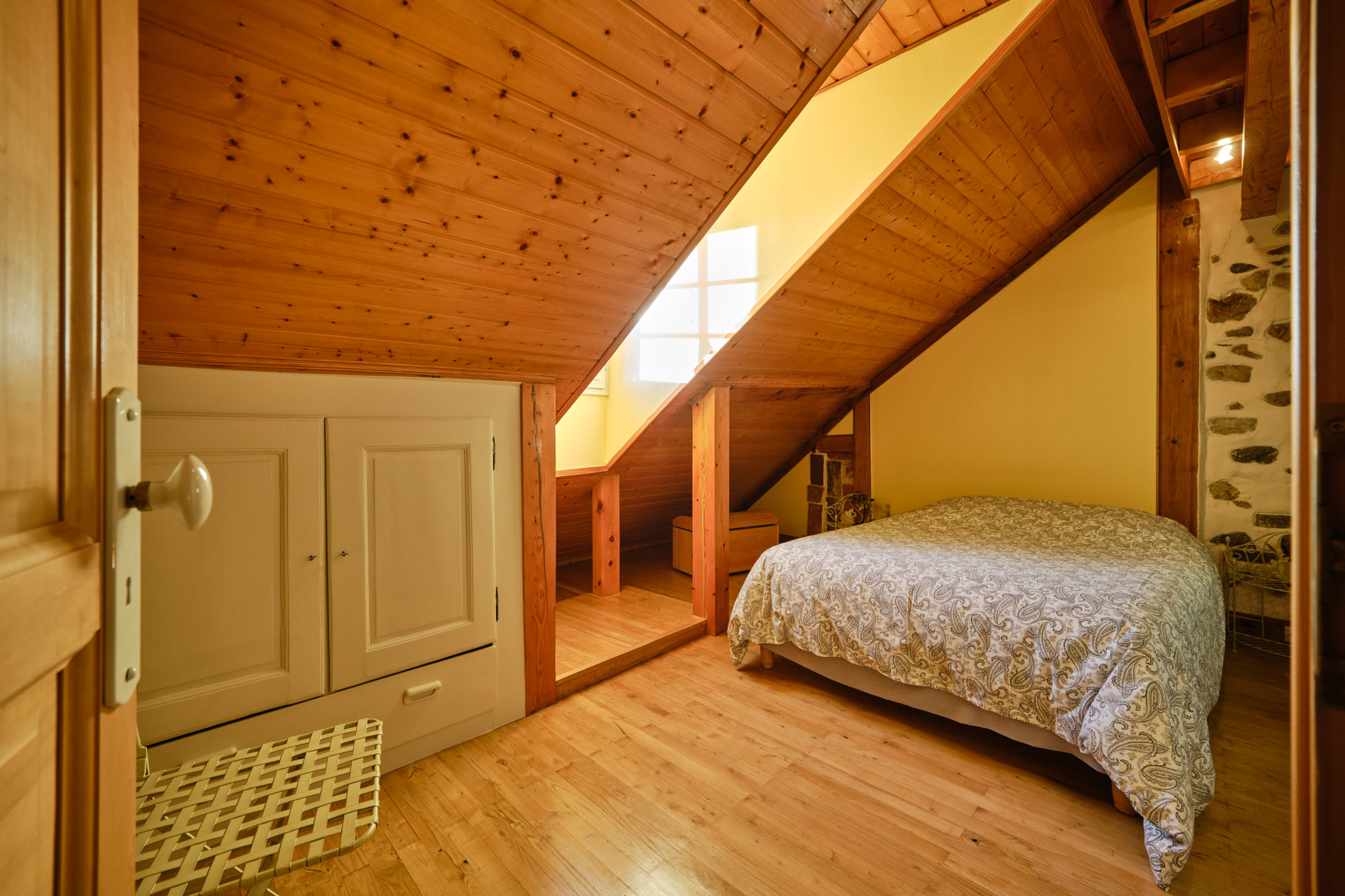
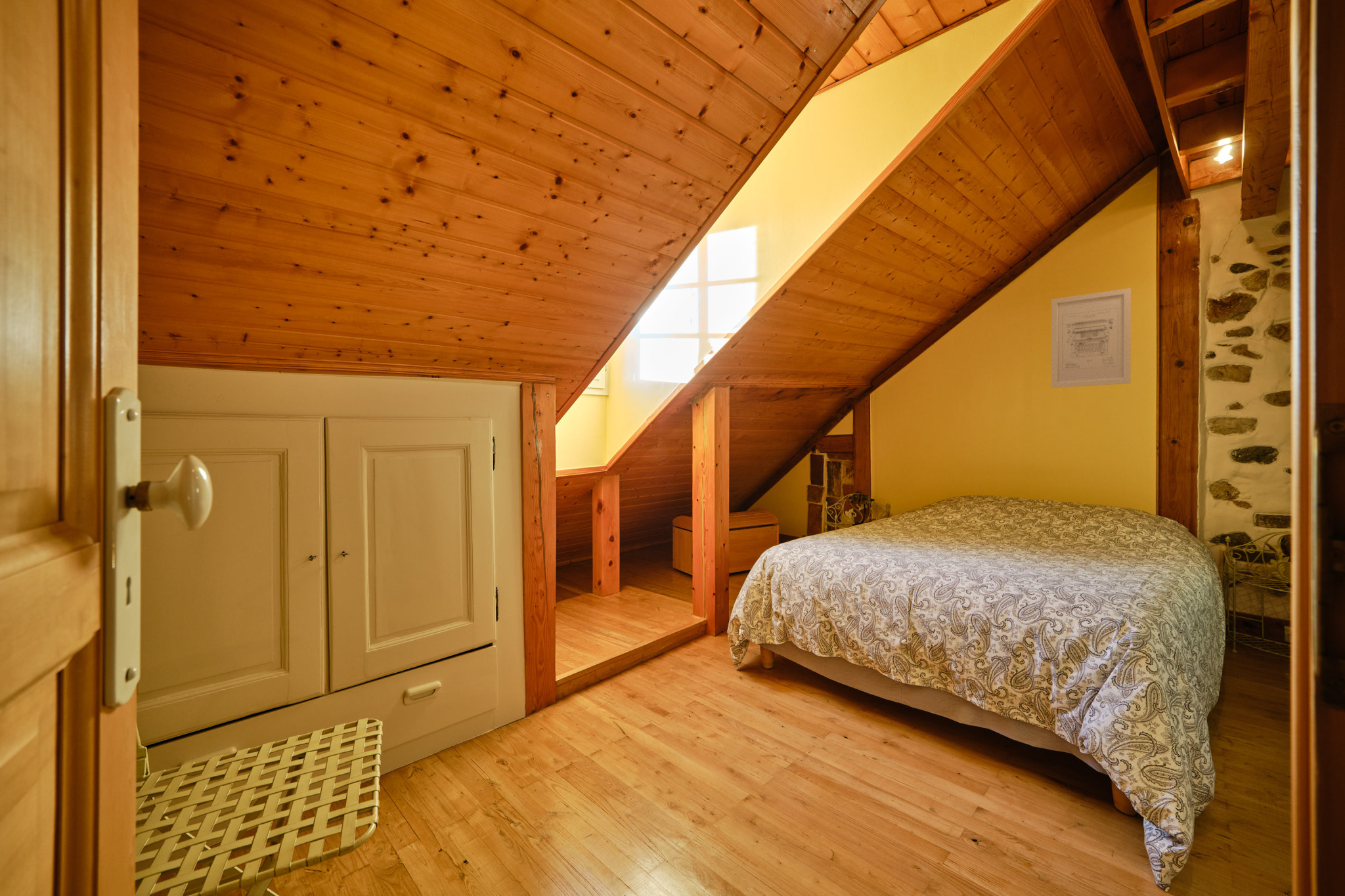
+ wall art [1051,288,1132,389]
